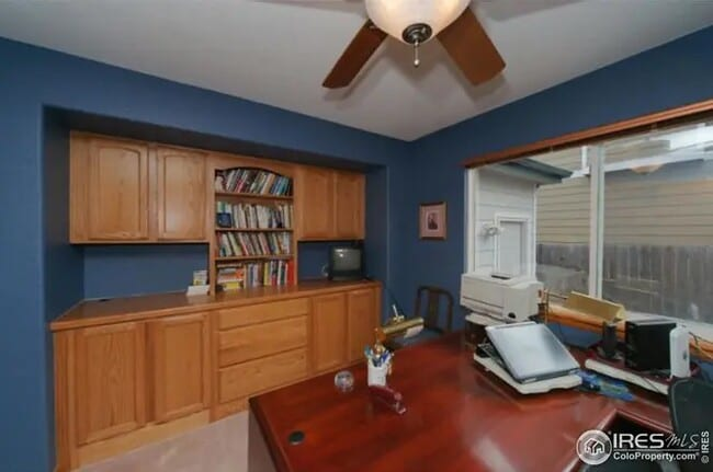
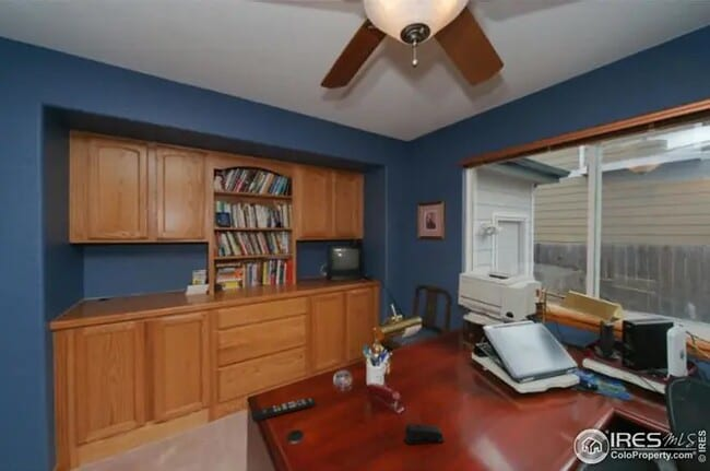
+ remote control [250,397,317,423]
+ stapler [403,423,446,445]
